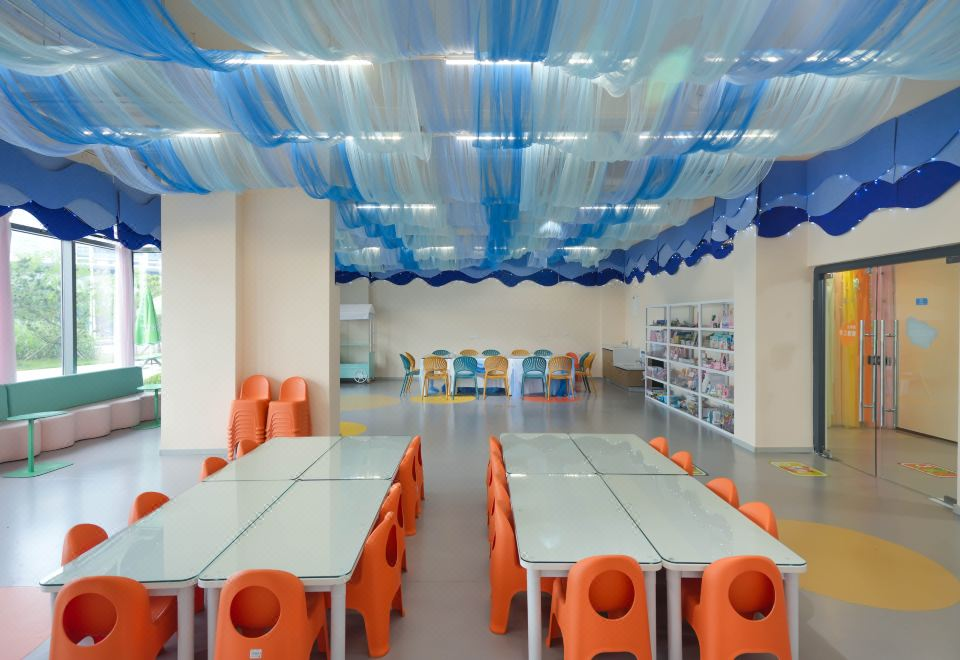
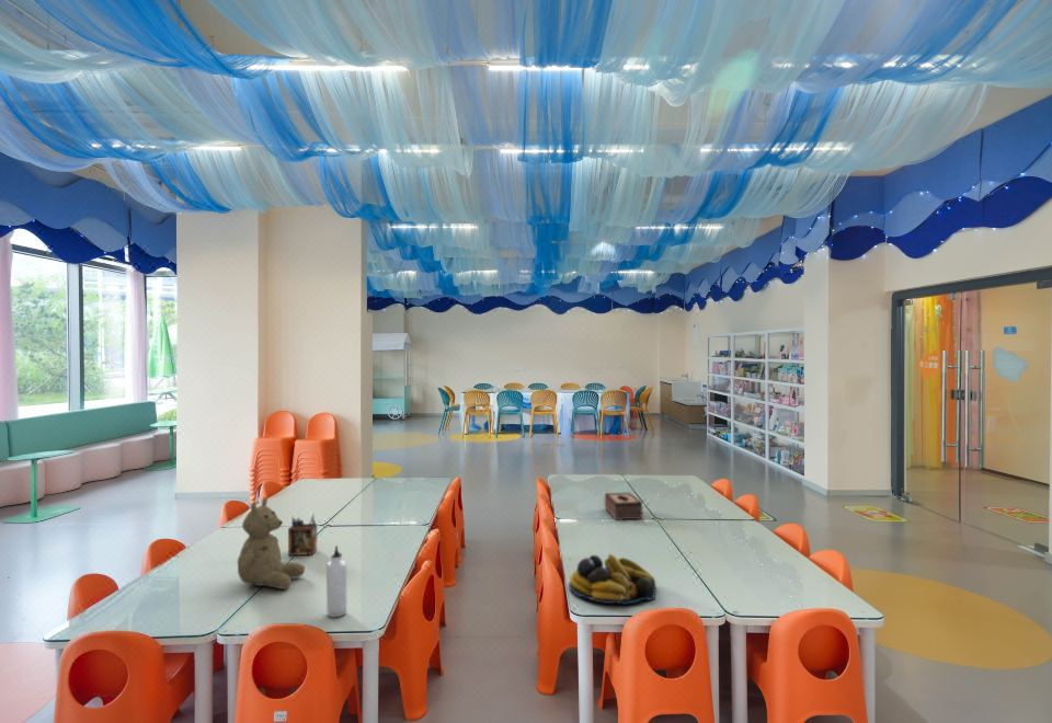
+ fruit bowl [568,552,658,606]
+ tissue box [604,492,643,521]
+ teddy bear [237,495,306,590]
+ desk organizer [287,514,318,556]
+ water bottle [325,544,347,619]
